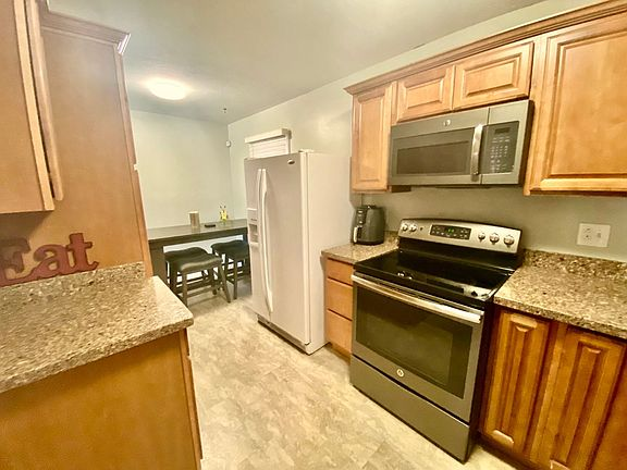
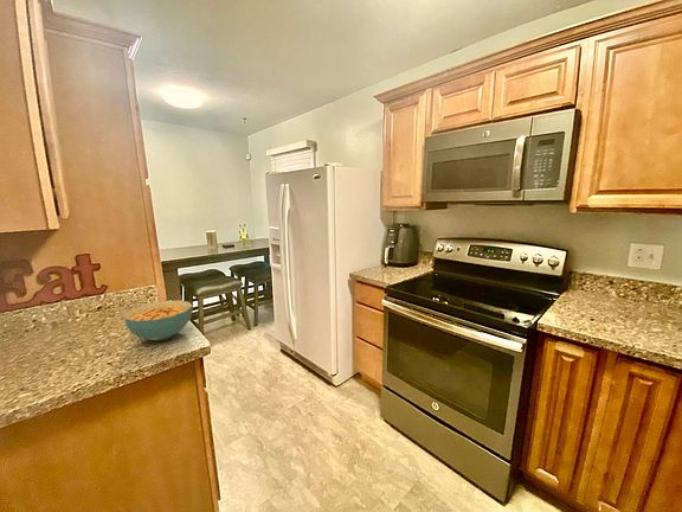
+ cereal bowl [123,299,194,341]
